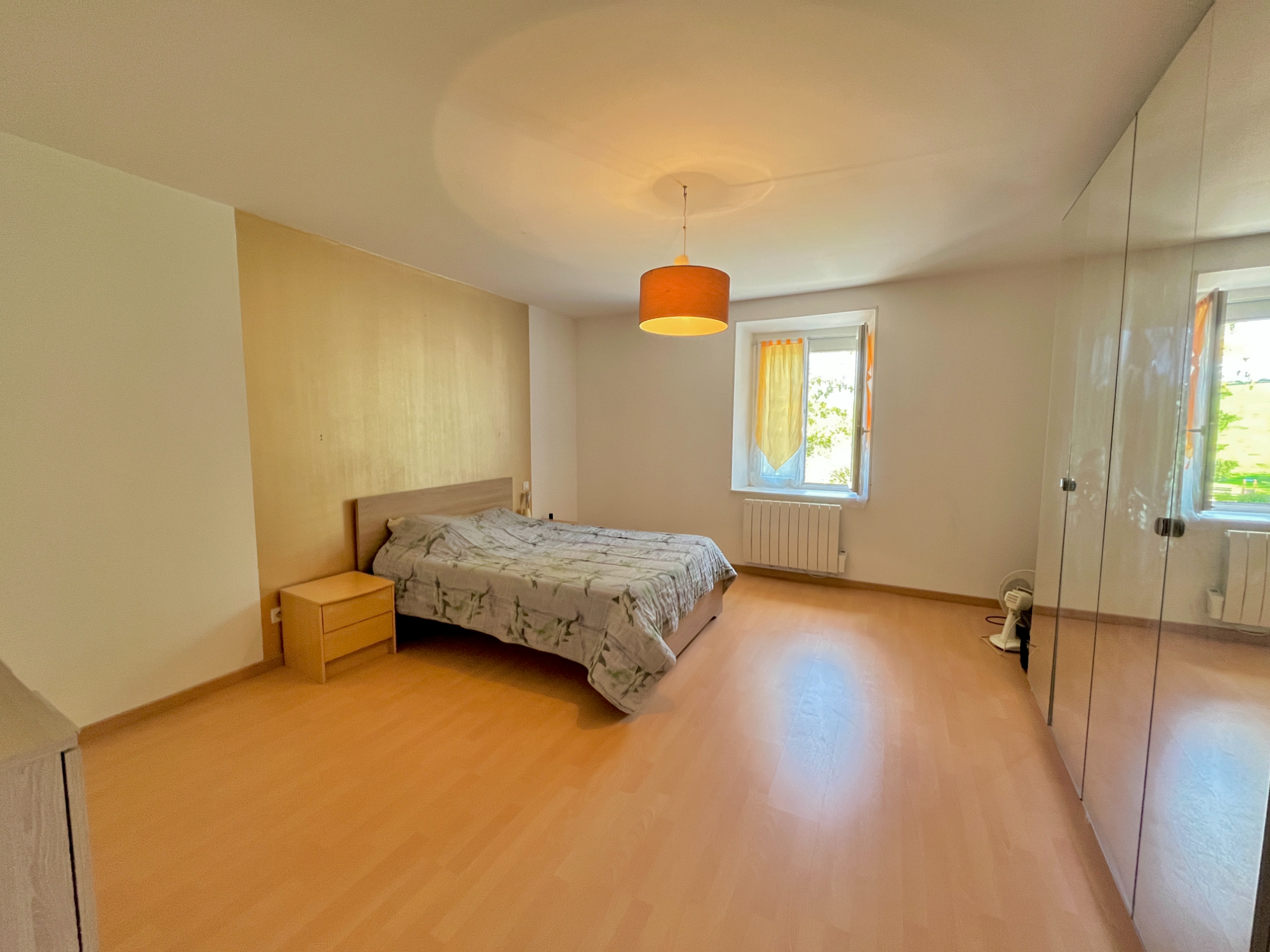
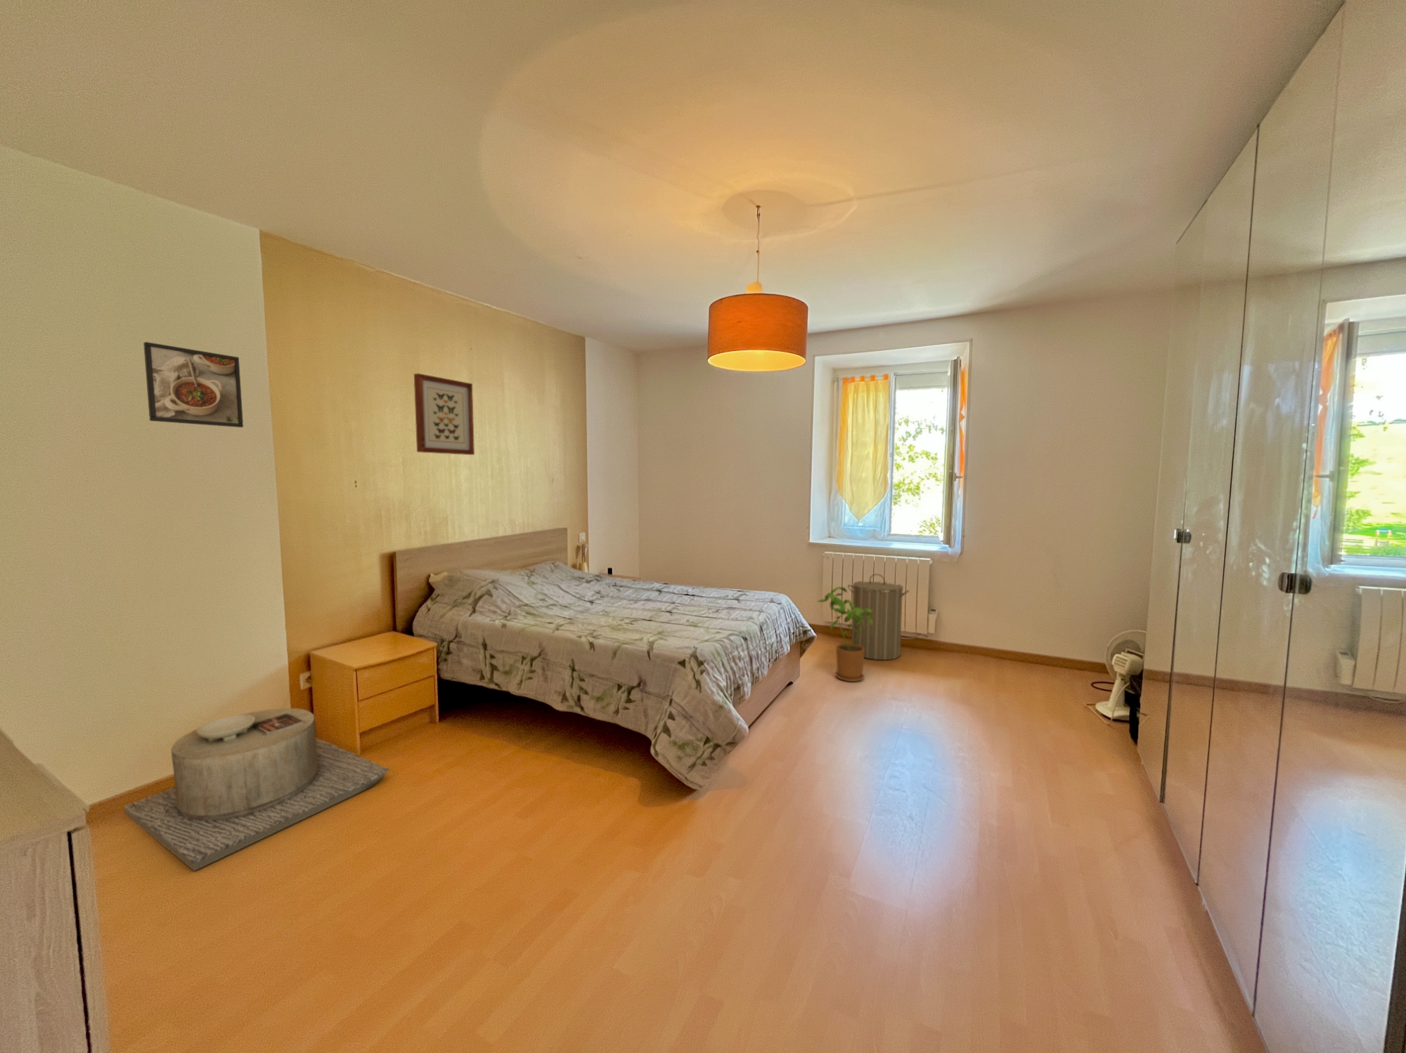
+ side table [124,708,391,872]
+ house plant [817,586,872,682]
+ laundry hamper [847,573,910,660]
+ wall art [413,373,475,456]
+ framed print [143,341,244,428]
